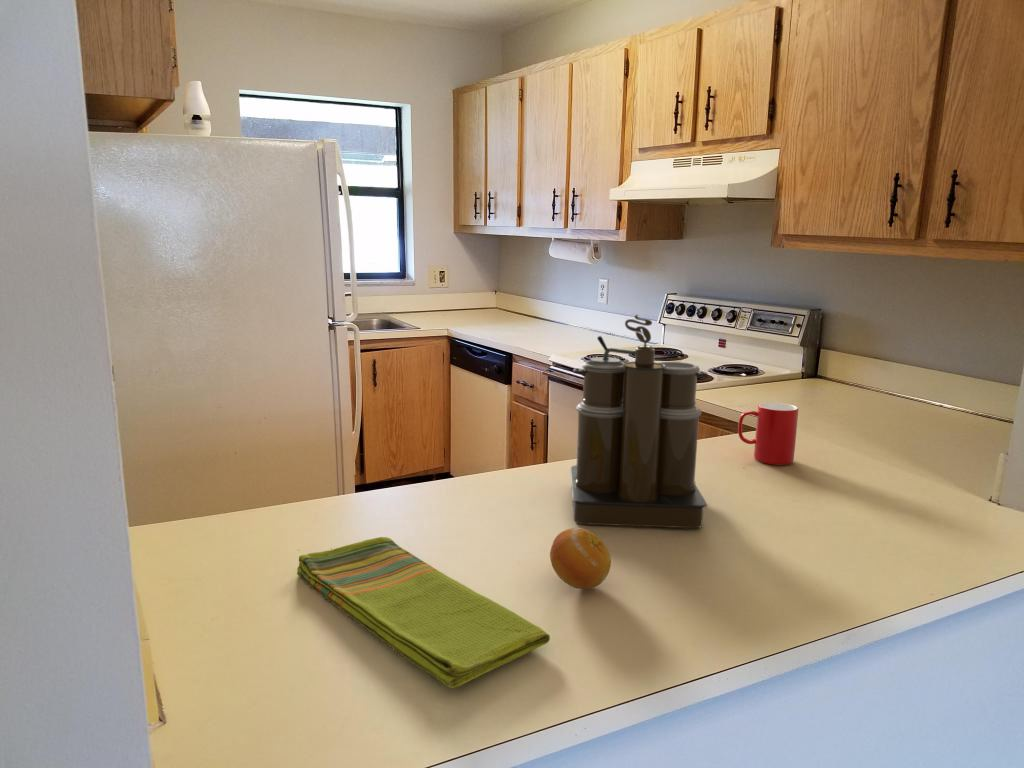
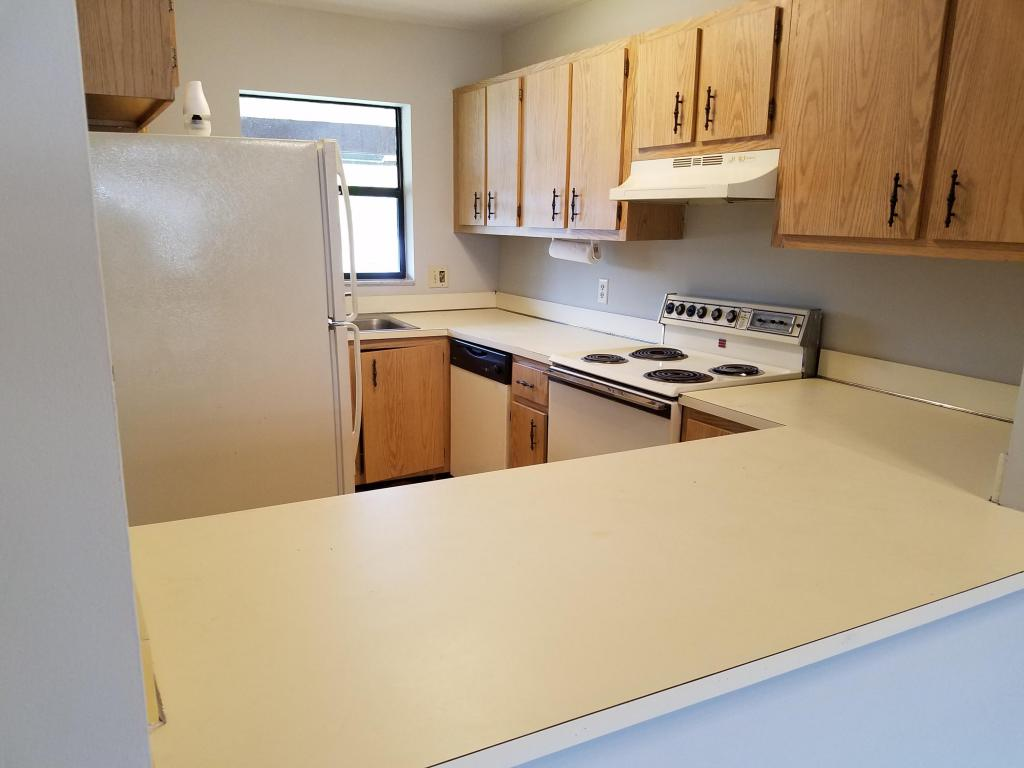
- dish towel [296,536,551,689]
- coffee maker [569,313,709,529]
- fruit [549,527,612,590]
- cup [737,402,799,466]
